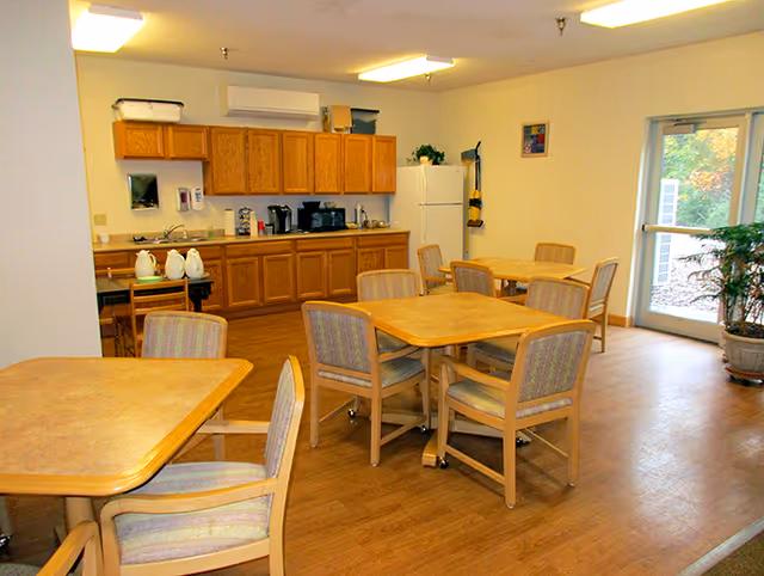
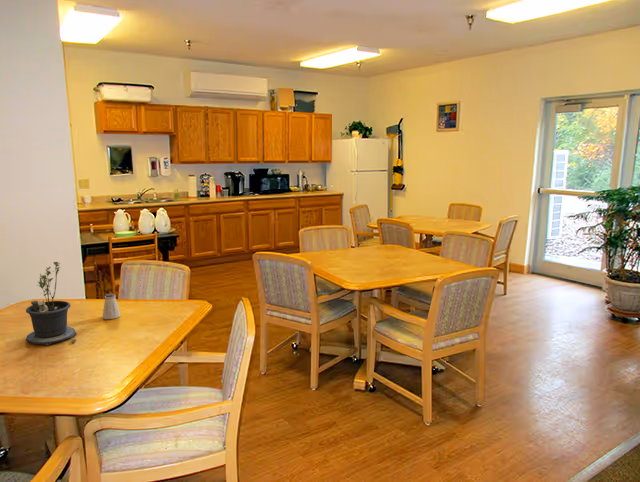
+ potted plant [25,261,77,346]
+ saltshaker [101,293,121,320]
